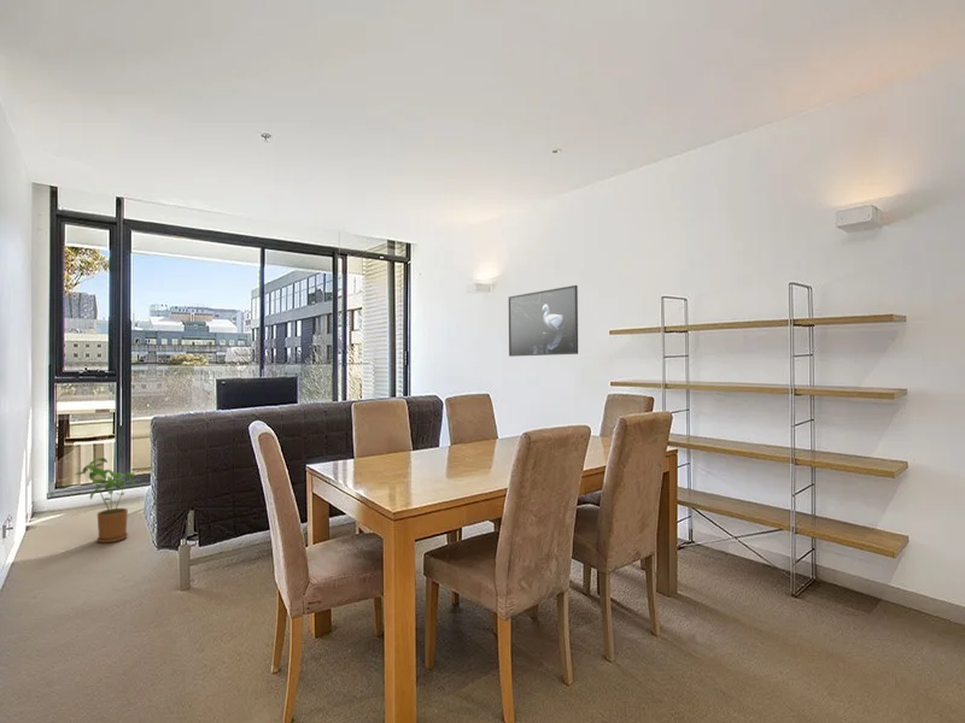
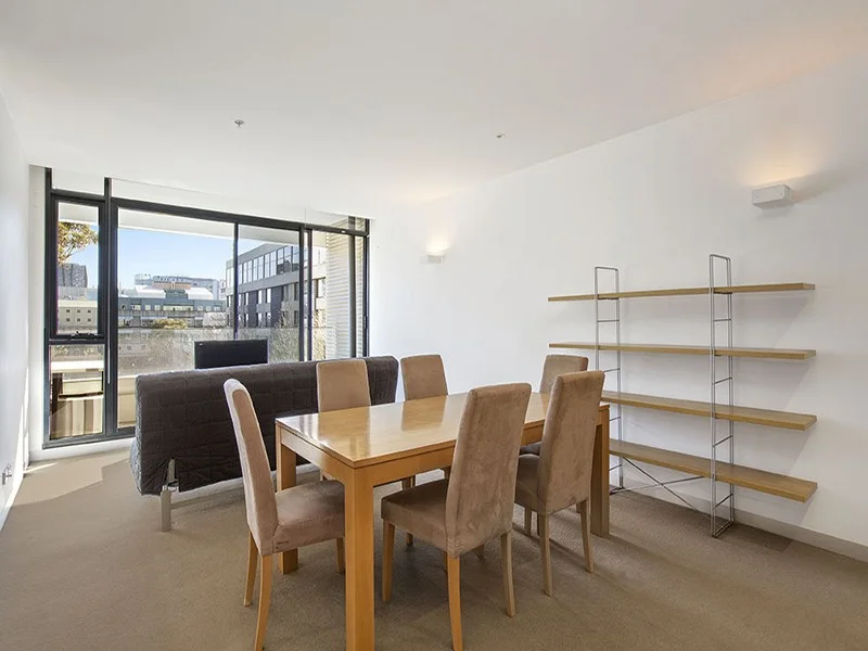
- house plant [74,457,136,543]
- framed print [508,284,579,358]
